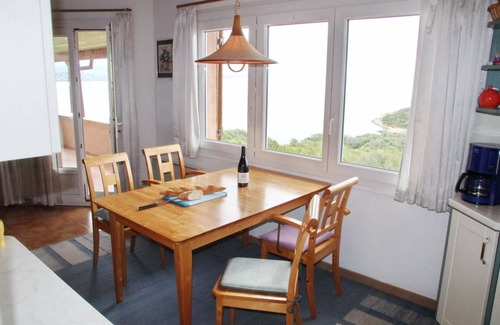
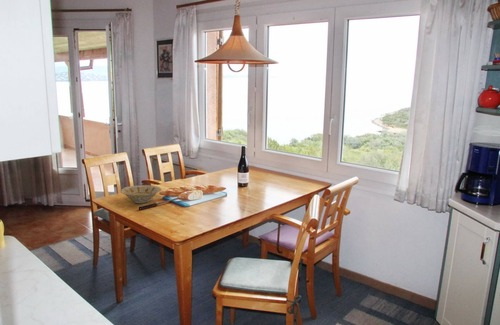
+ bowl [119,184,162,204]
